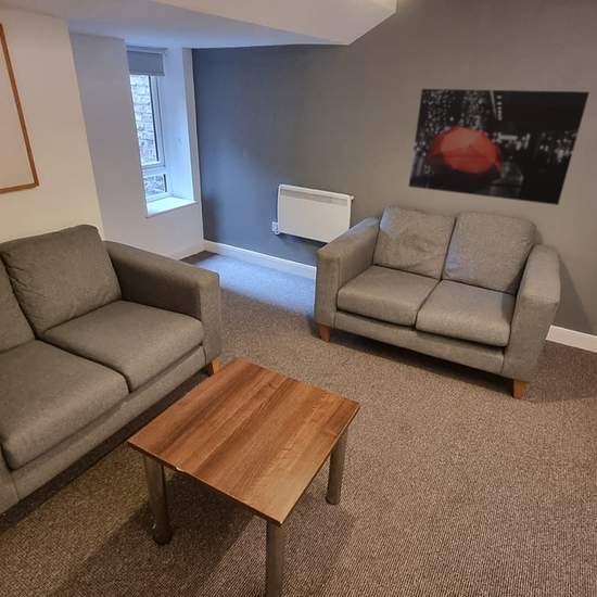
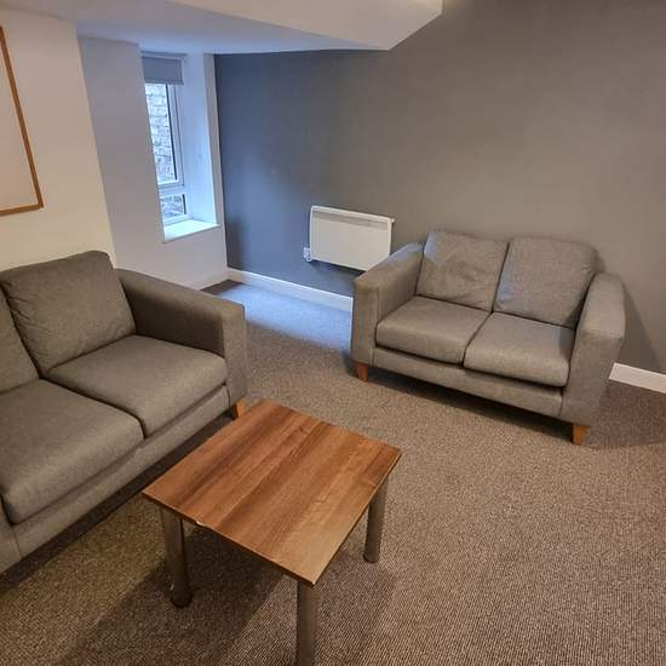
- wall art [408,88,590,206]
